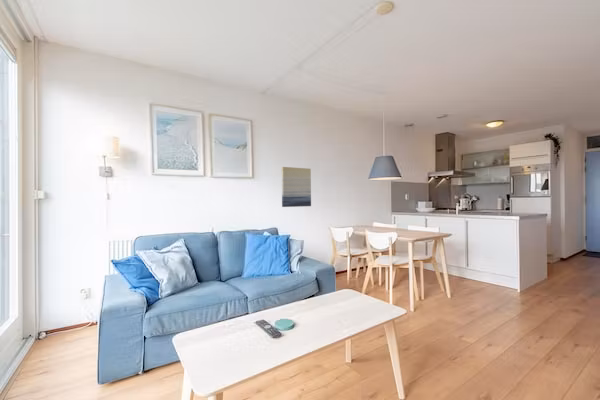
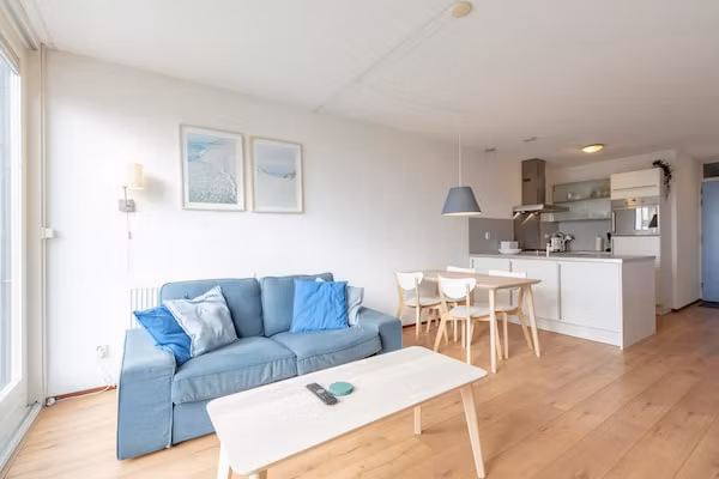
- wall art [281,166,312,208]
